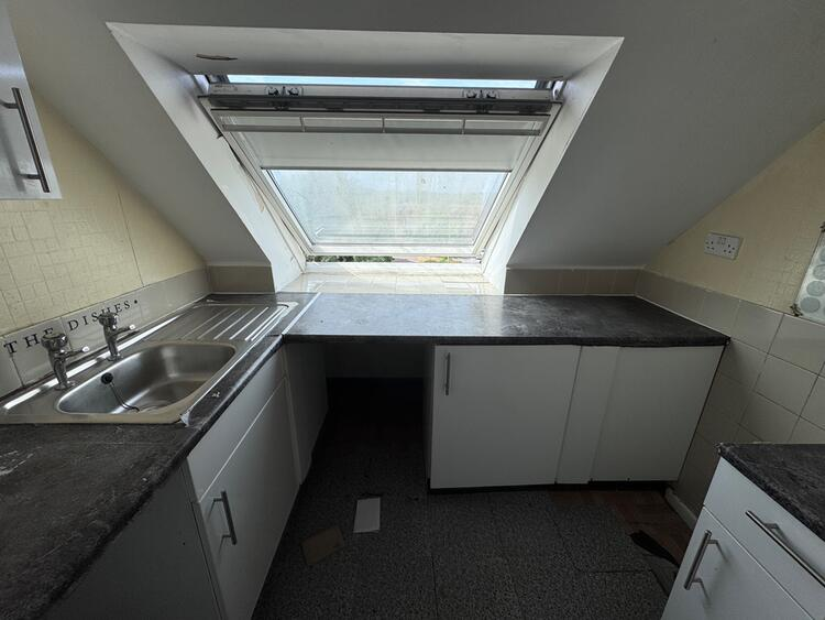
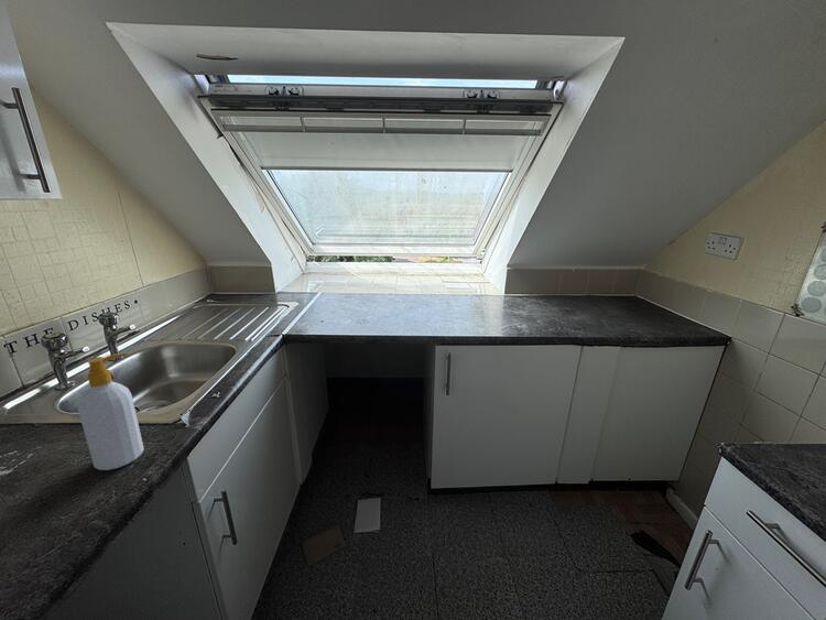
+ soap bottle [77,351,145,471]
